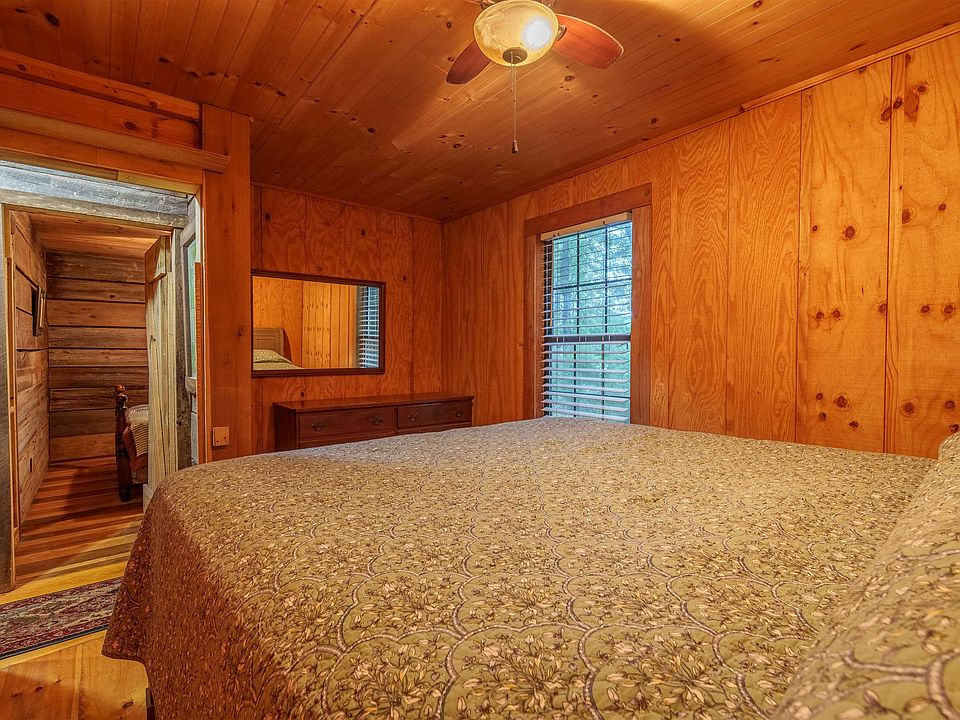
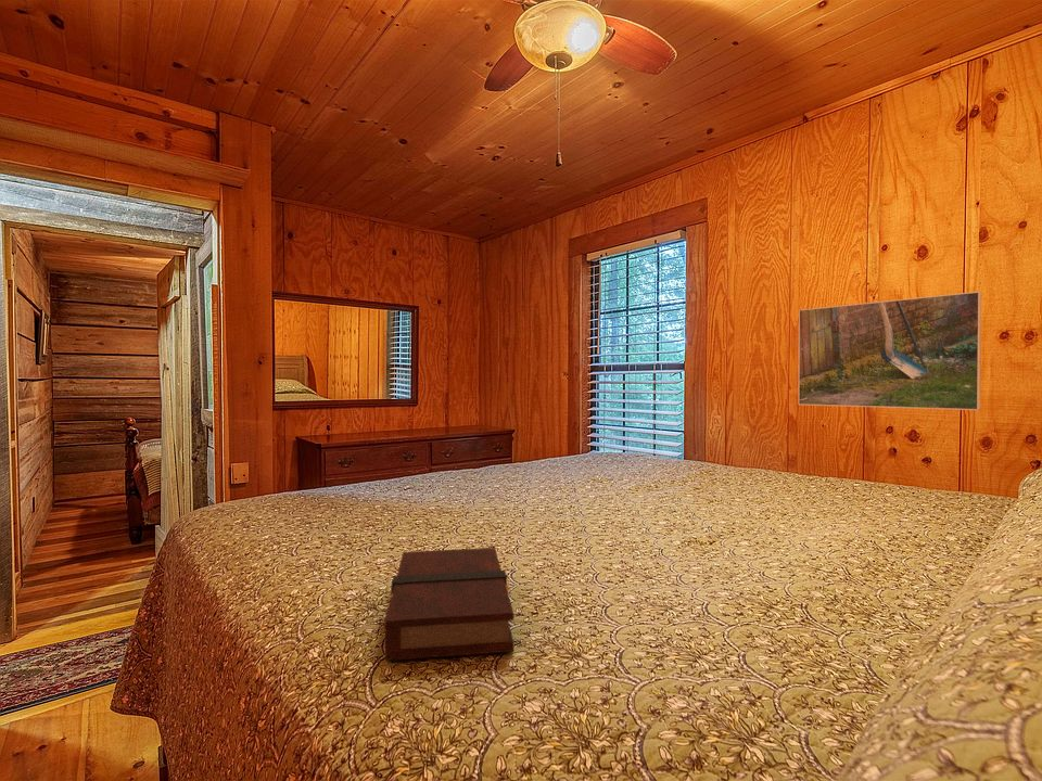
+ book [384,547,514,662]
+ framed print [798,291,982,411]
